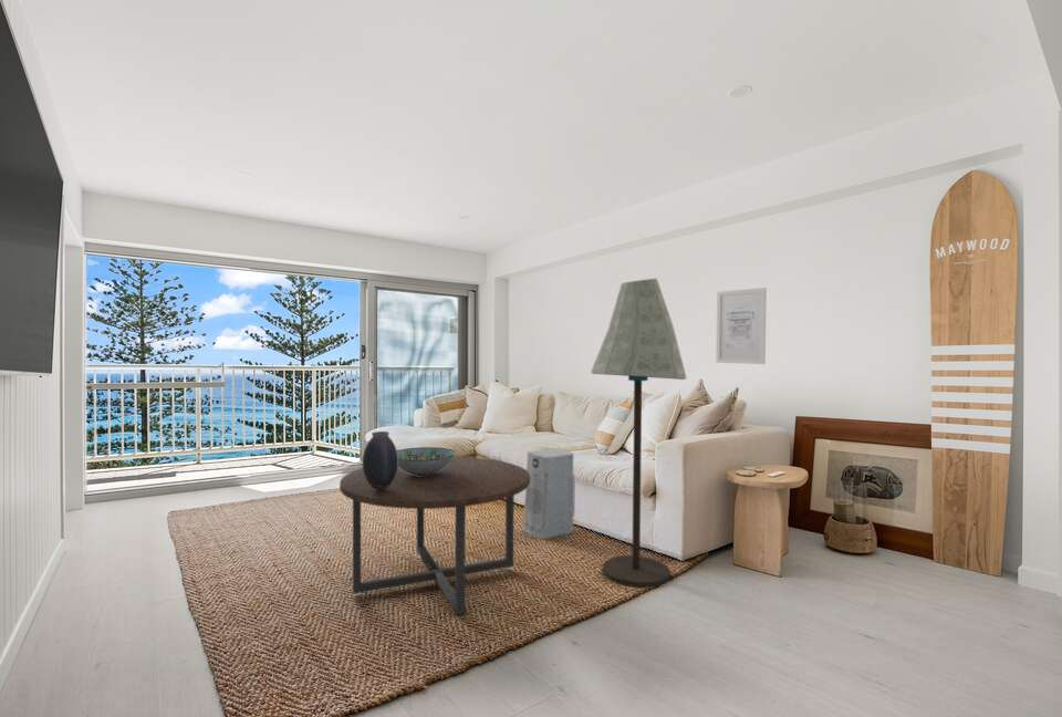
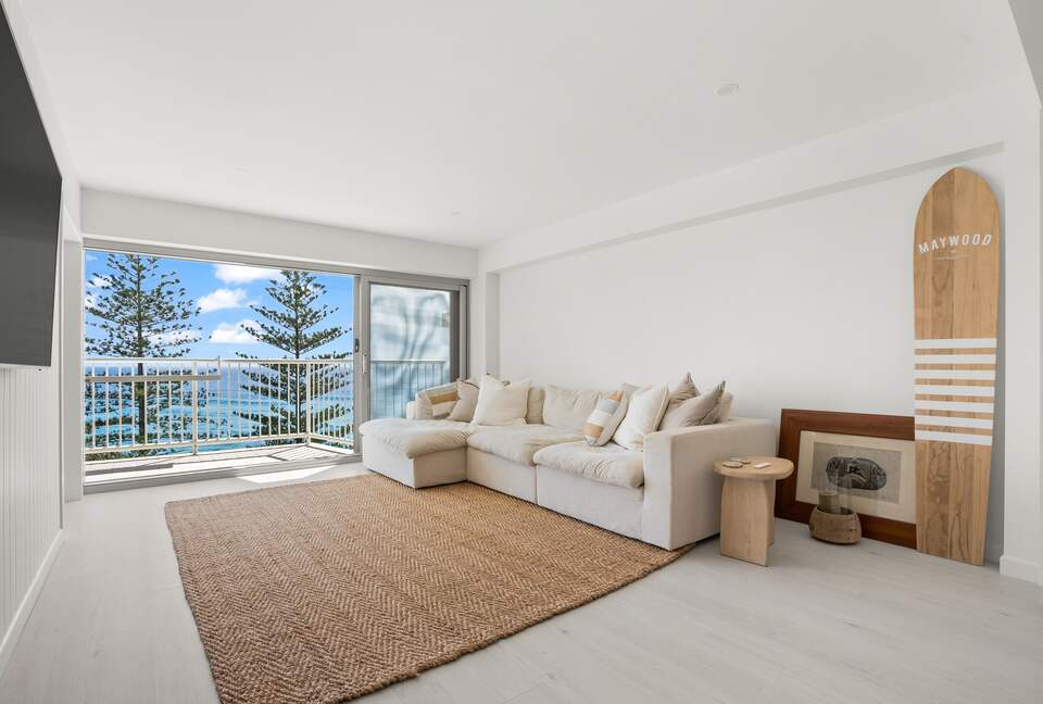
- air purifier [522,447,576,540]
- coffee table [339,456,530,616]
- decorative bowl [396,446,457,476]
- vase [362,430,398,490]
- wall art [715,287,768,365]
- floor lamp [590,278,688,588]
